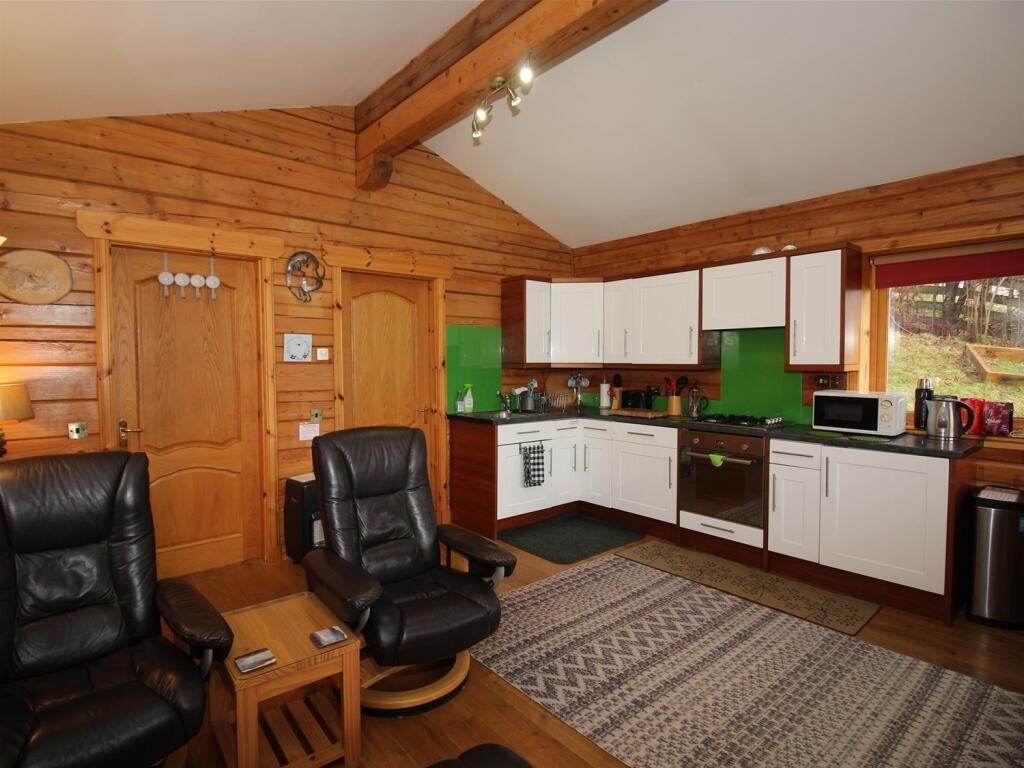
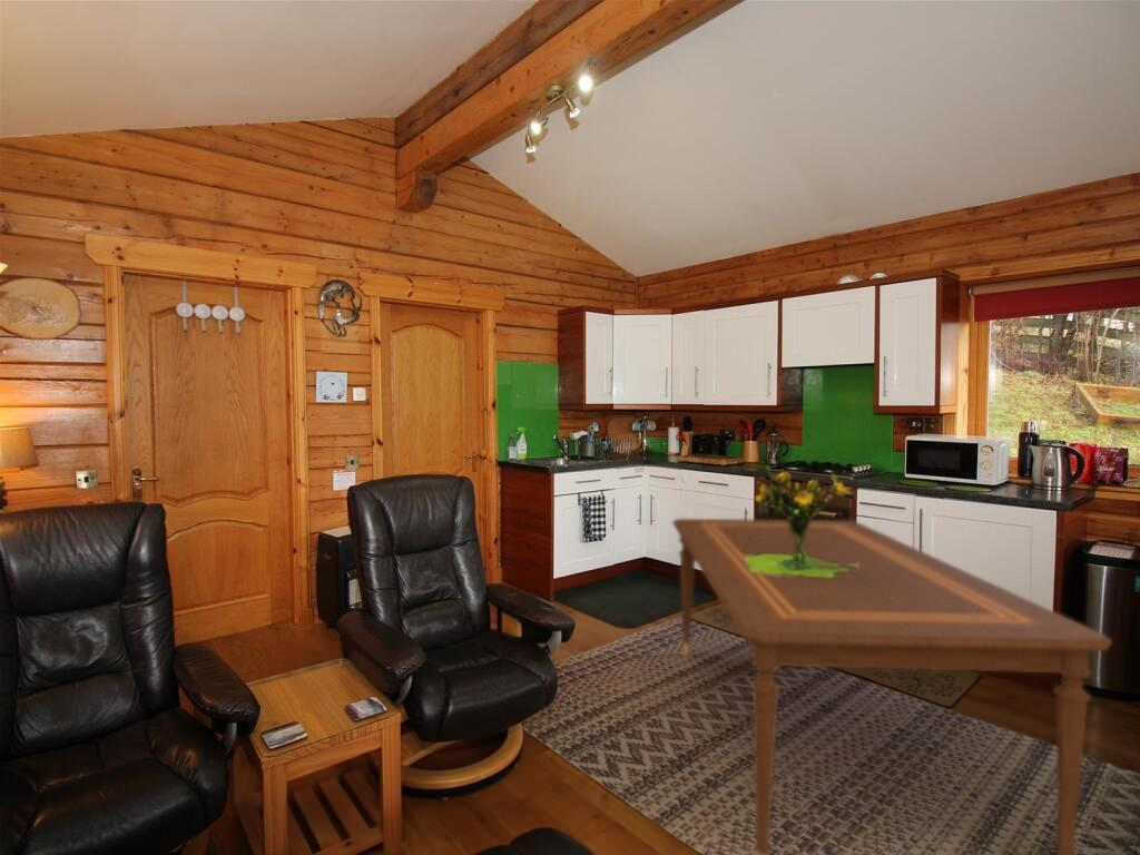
+ bouquet [744,463,859,578]
+ dining table [671,518,1113,855]
